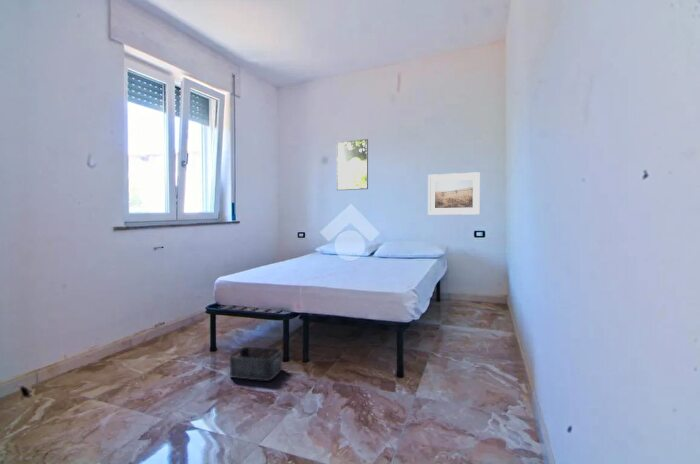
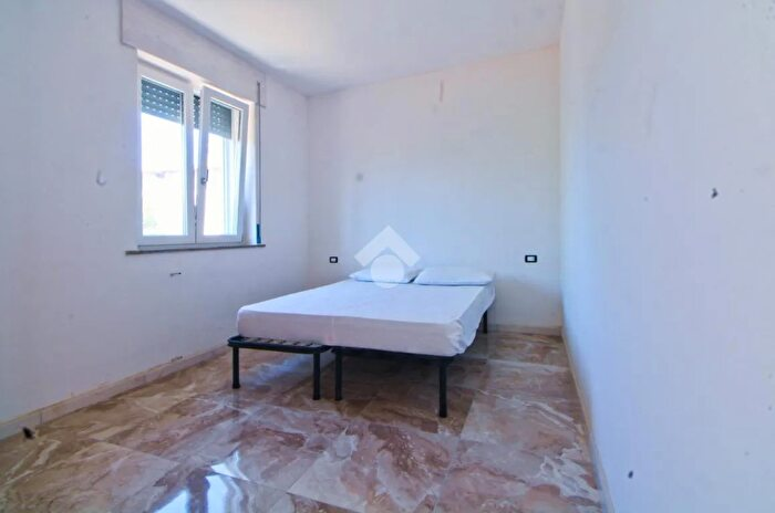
- storage bin [229,346,283,382]
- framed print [427,171,481,216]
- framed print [336,138,369,191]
